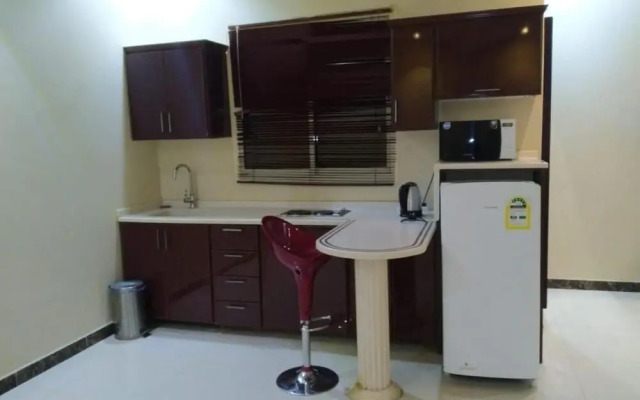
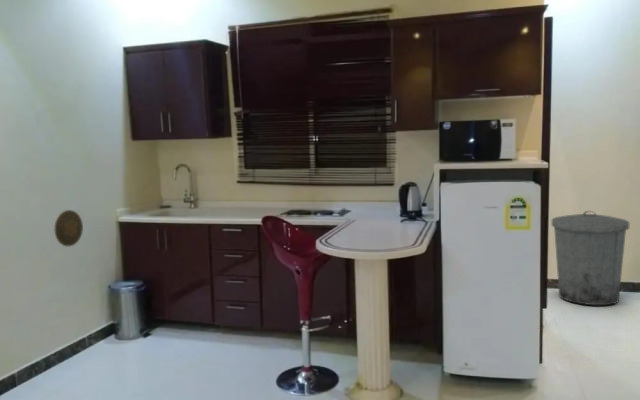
+ trash can [550,210,630,306]
+ decorative plate [54,209,84,247]
